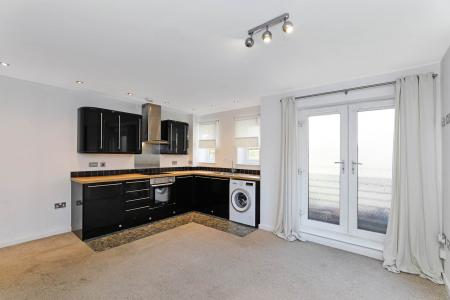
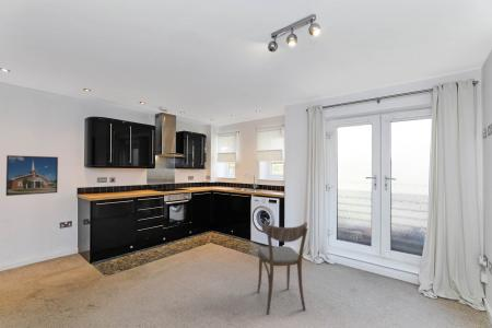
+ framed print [4,154,59,197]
+ dining chair [256,221,308,316]
